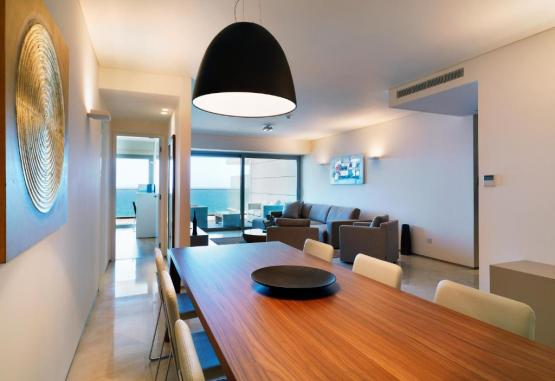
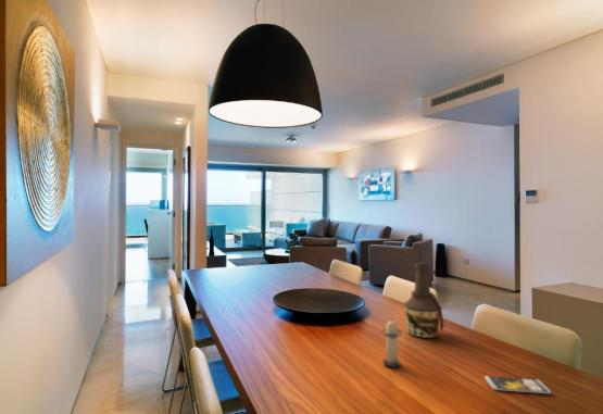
+ candle [381,316,403,367]
+ smartphone [483,375,552,394]
+ bottle [403,262,445,339]
